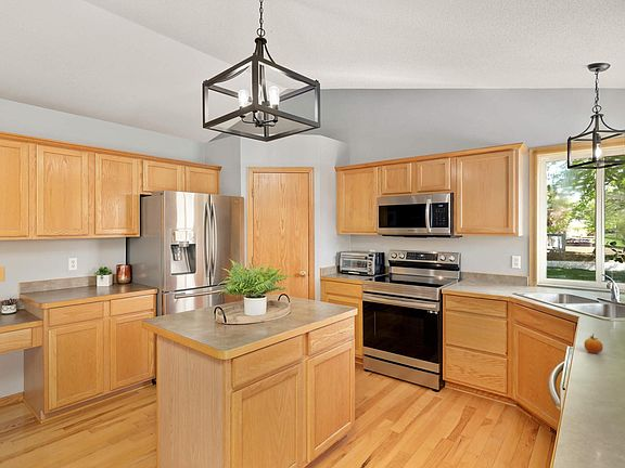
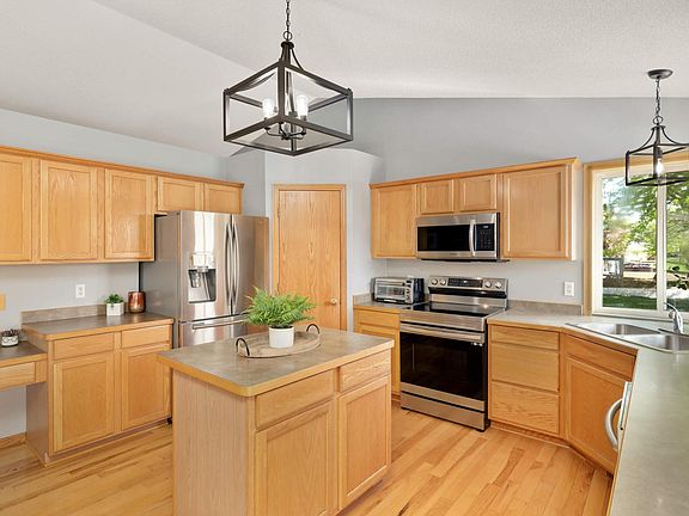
- fruit [583,333,603,354]
